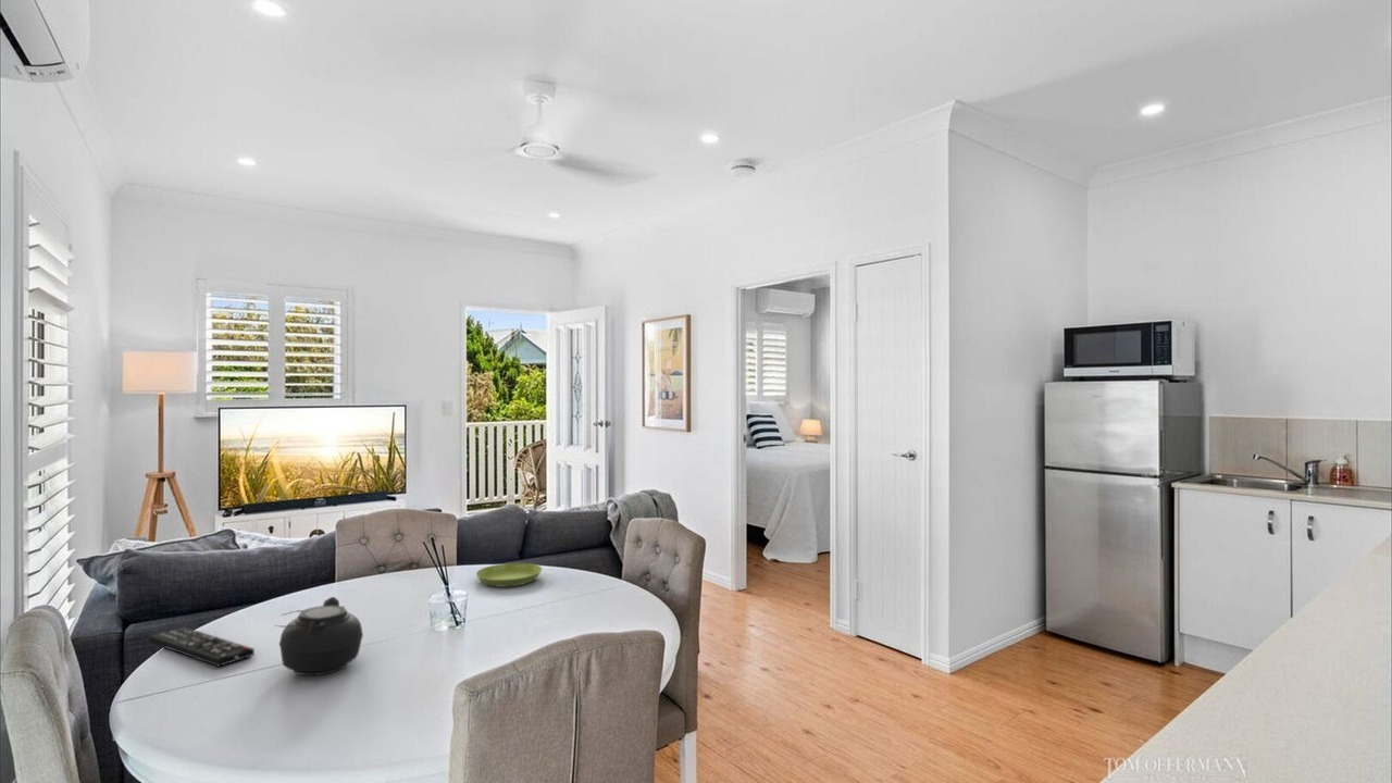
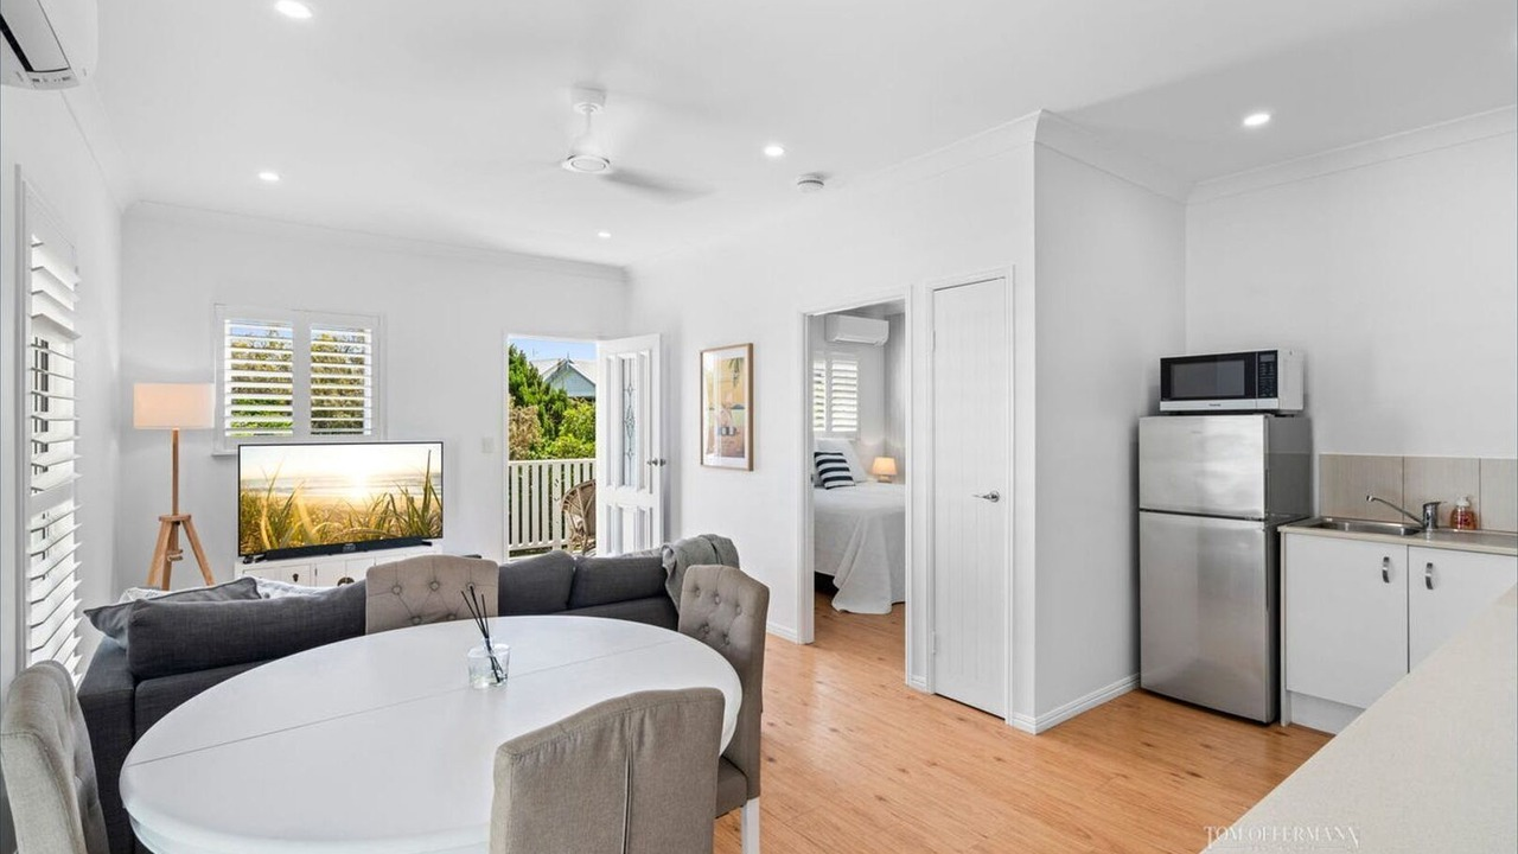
- saucer [475,562,544,588]
- remote control [148,625,256,668]
- teapot [273,596,364,678]
